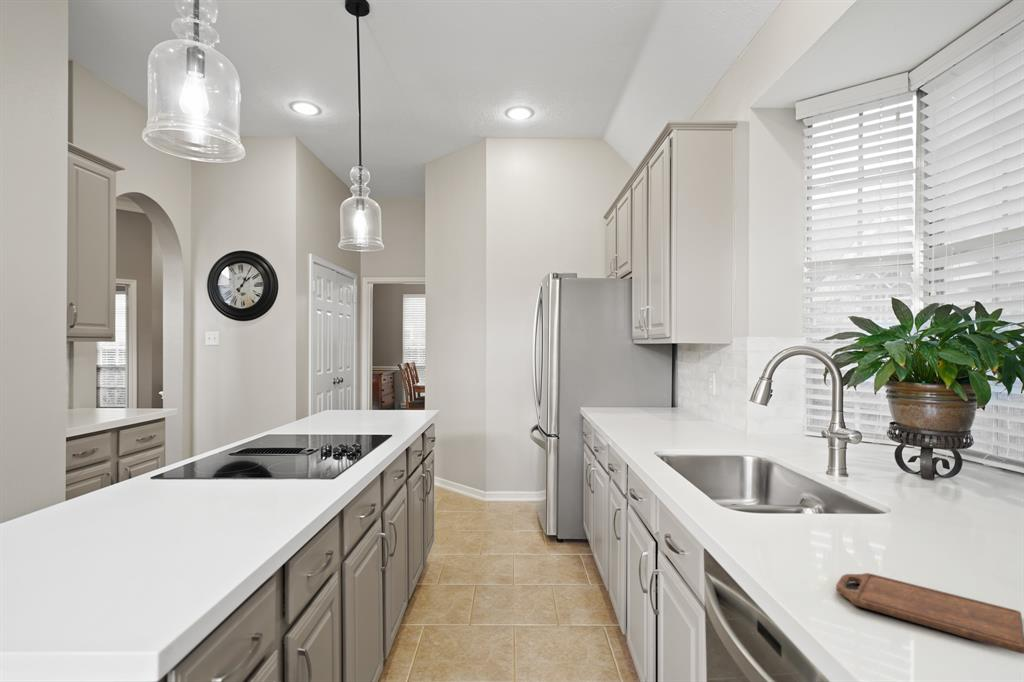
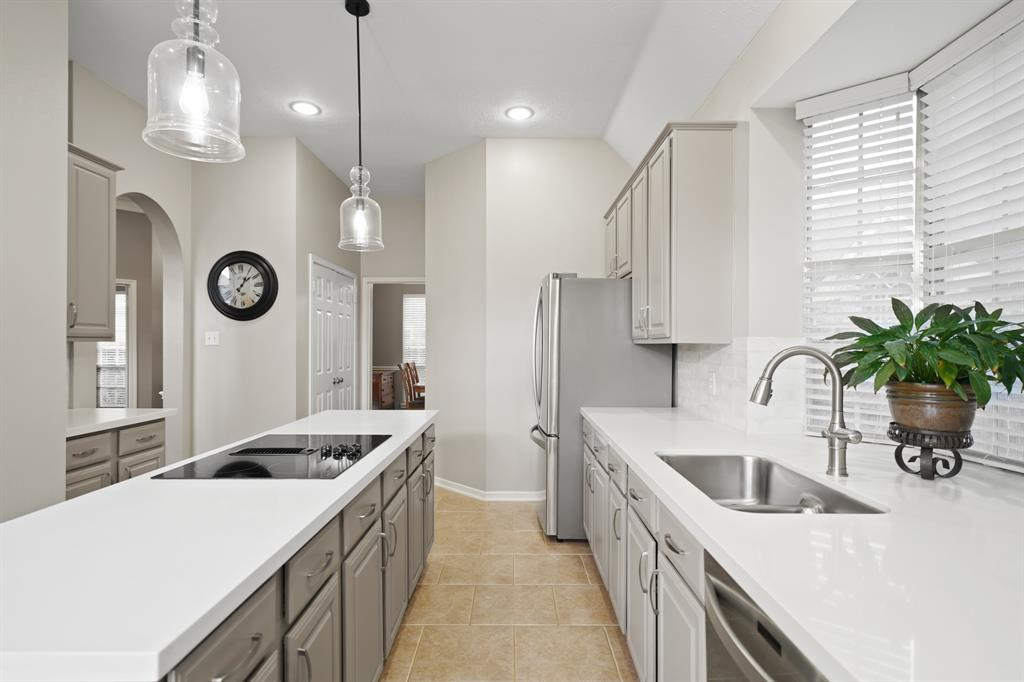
- cutting board [835,572,1024,655]
